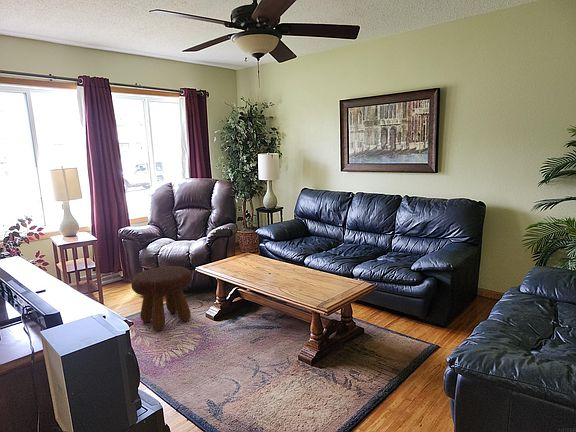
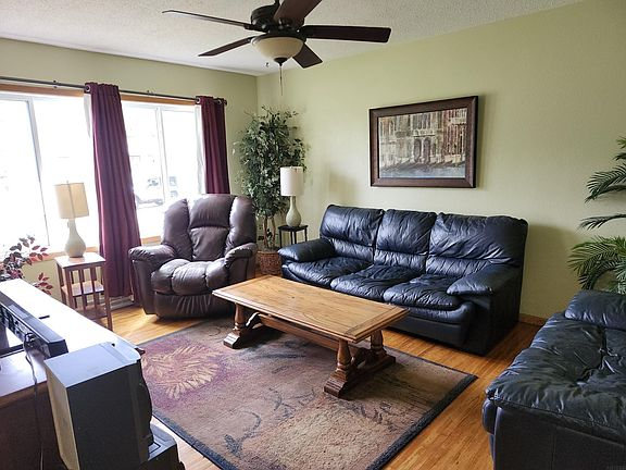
- footstool [130,265,193,332]
